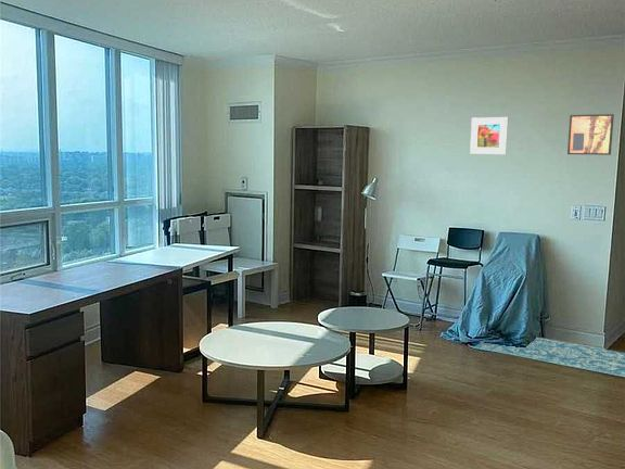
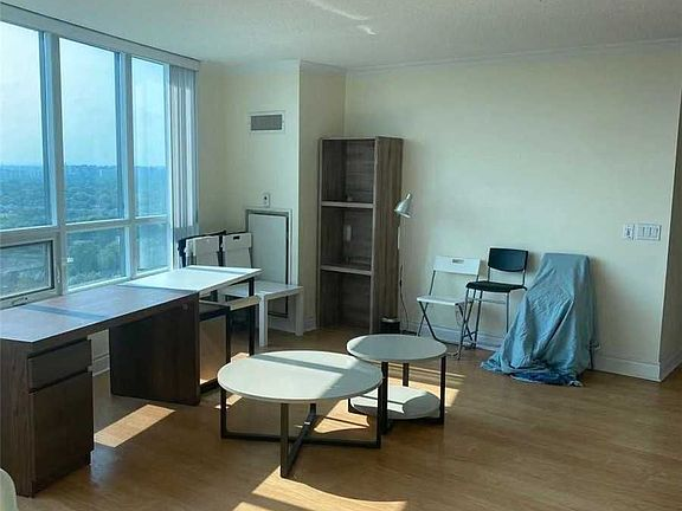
- wall art [566,113,615,156]
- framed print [469,116,509,155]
- rug [473,337,625,378]
